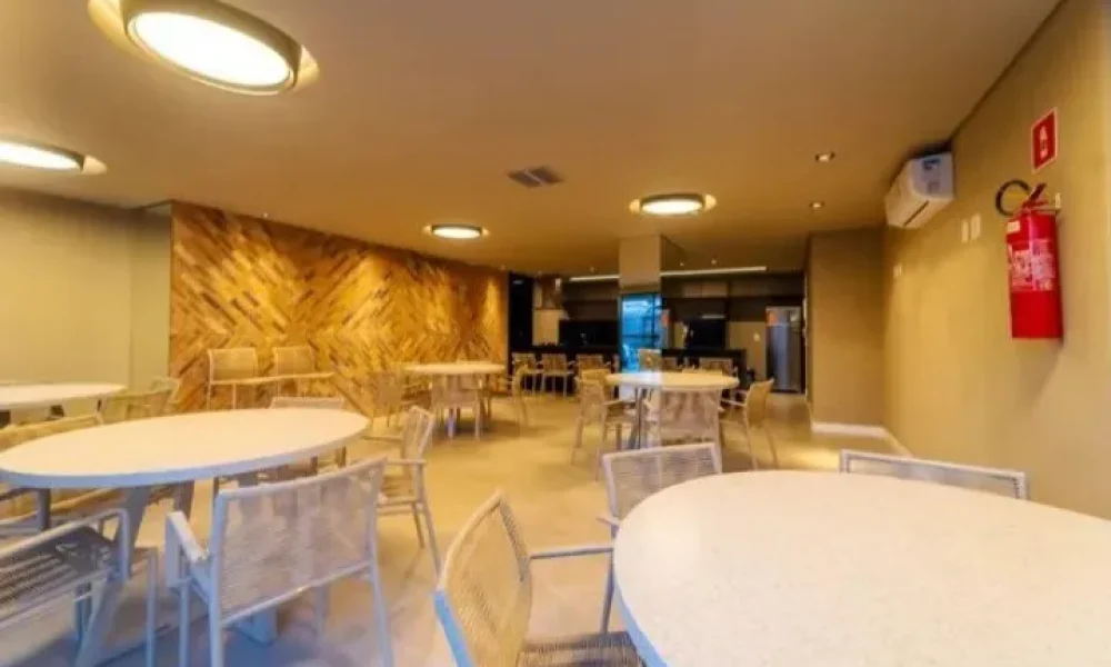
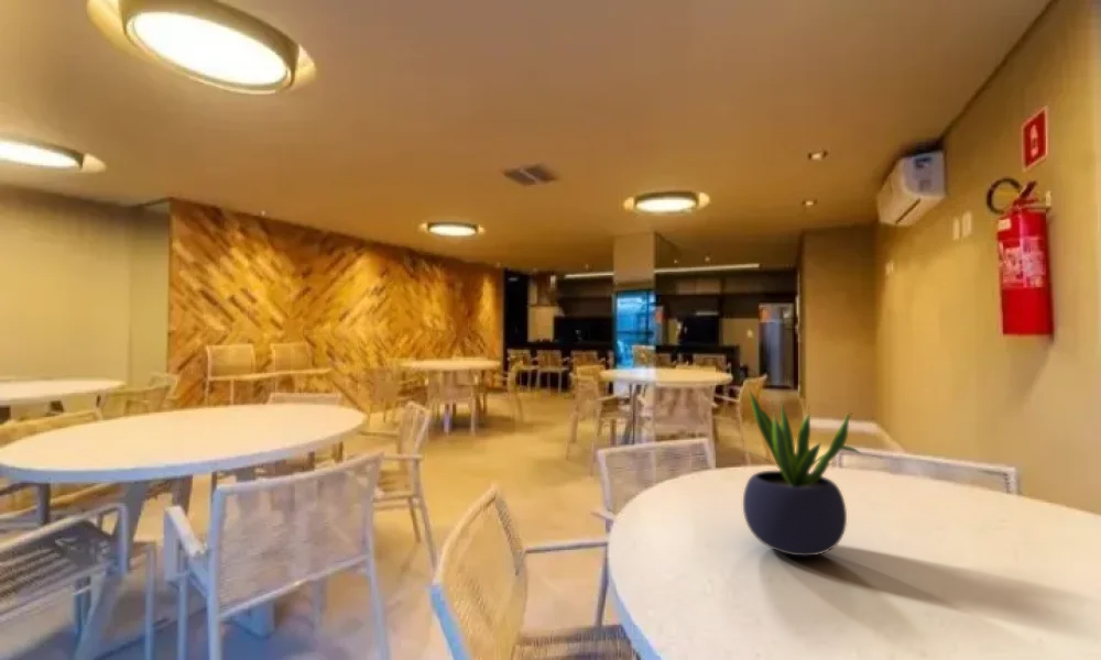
+ potted plant [741,387,863,558]
